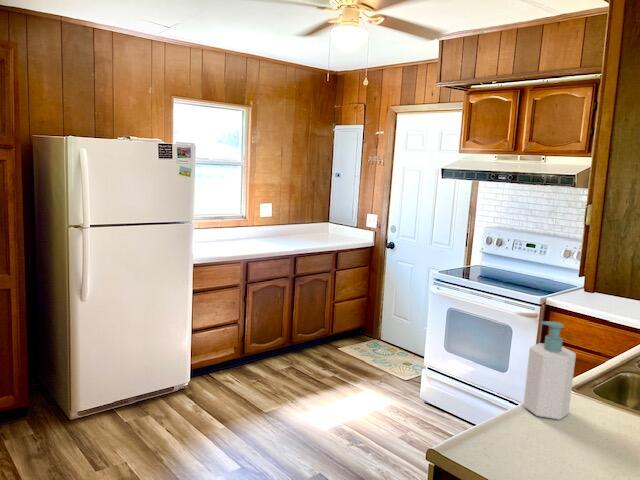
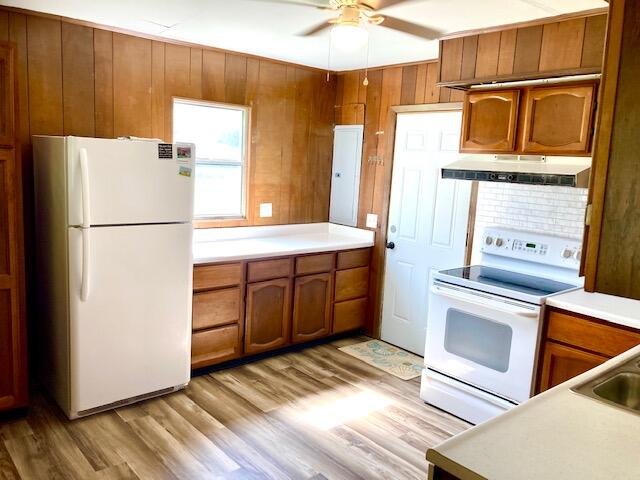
- soap bottle [522,320,577,421]
